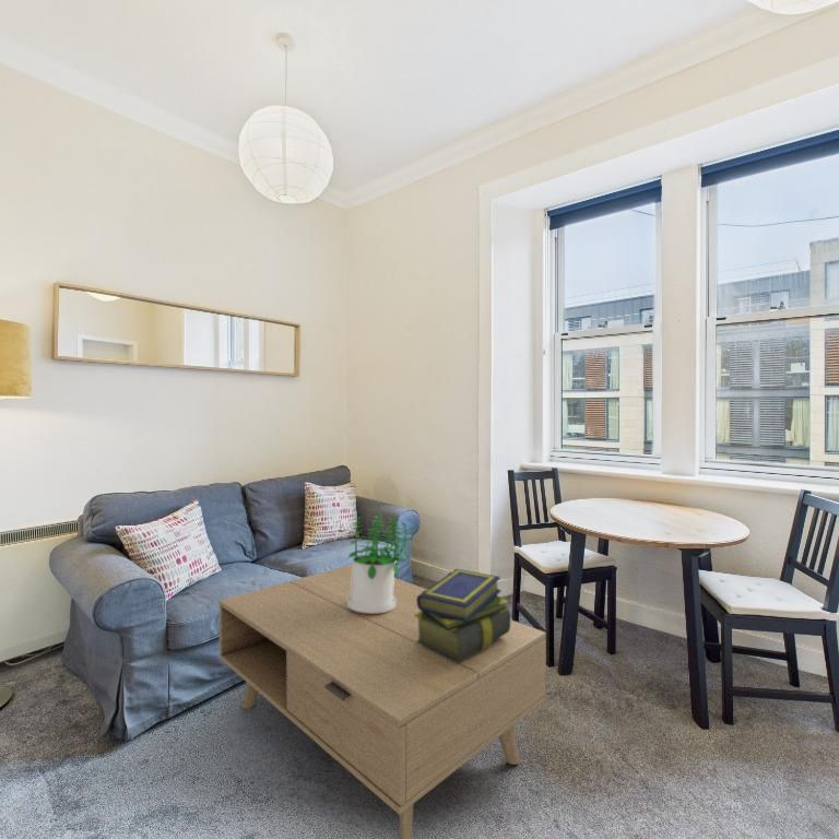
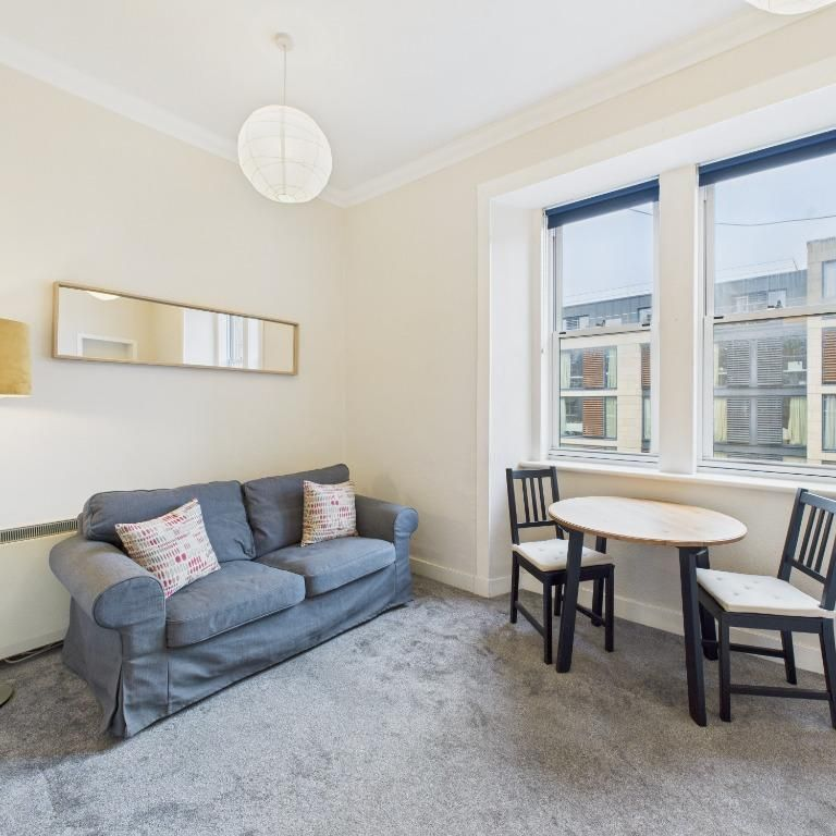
- stack of books [414,568,511,663]
- coffee table [218,564,547,839]
- potted plant [342,513,416,613]
